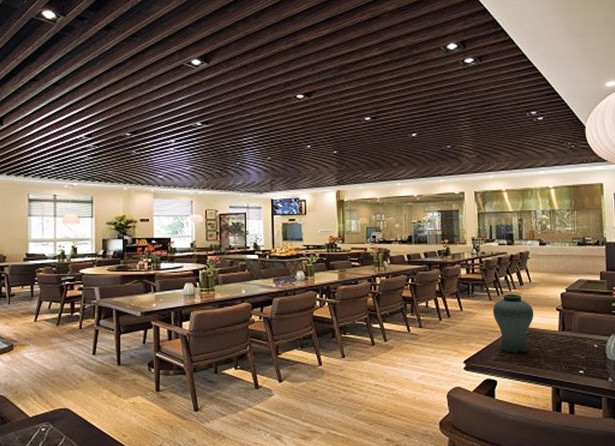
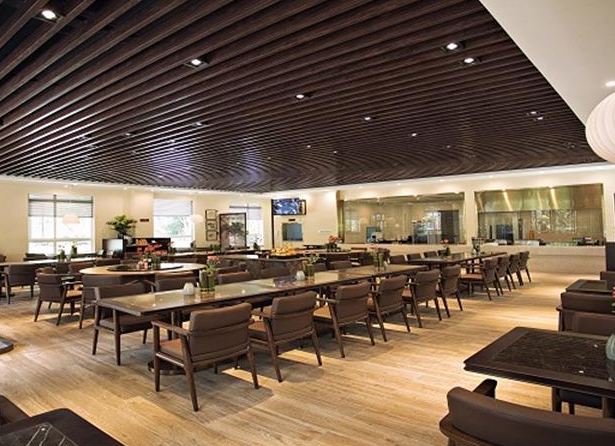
- vase [492,293,534,354]
